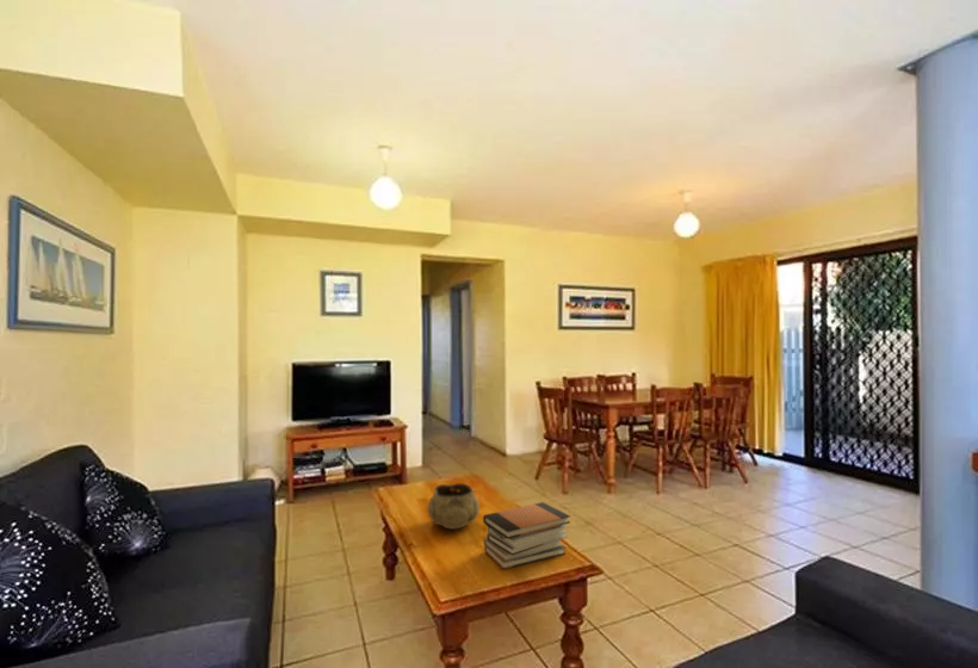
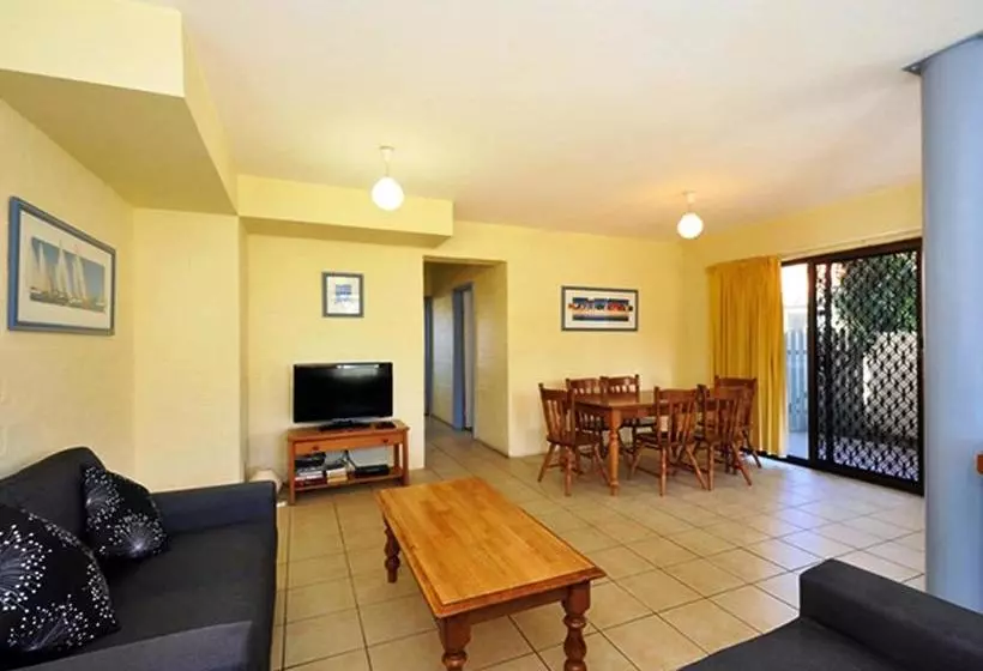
- decorative bowl [427,482,481,531]
- book stack [482,501,571,570]
